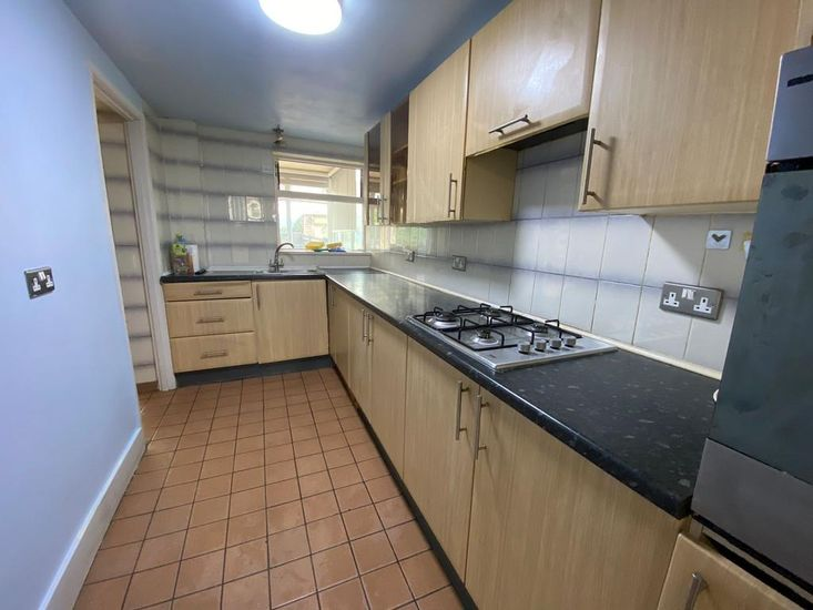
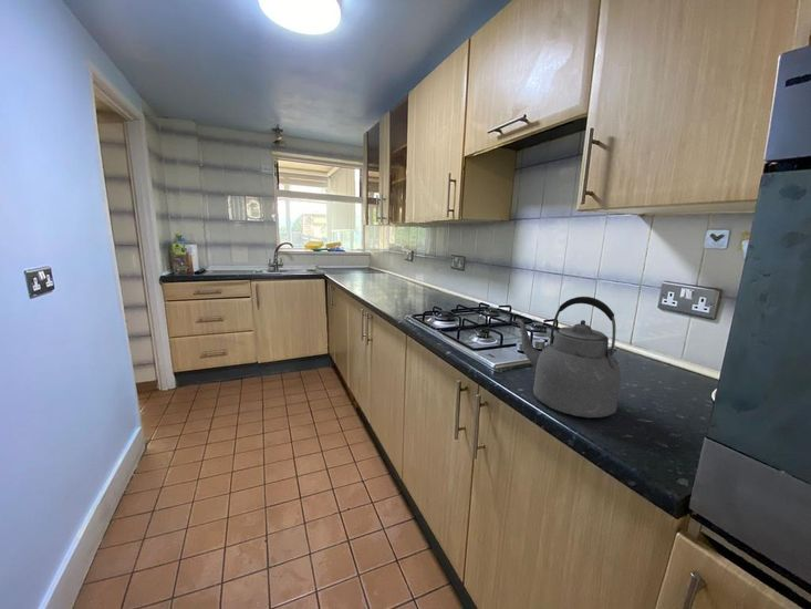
+ kettle [511,296,622,419]
